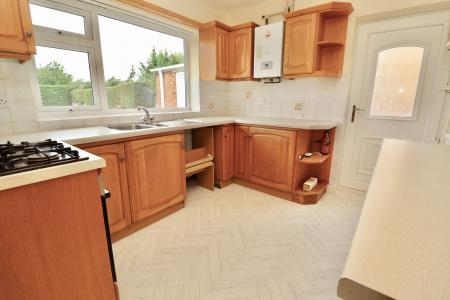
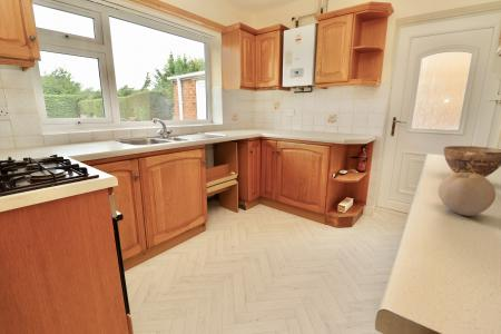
+ bowl [443,145,501,178]
+ fruit [438,173,497,217]
